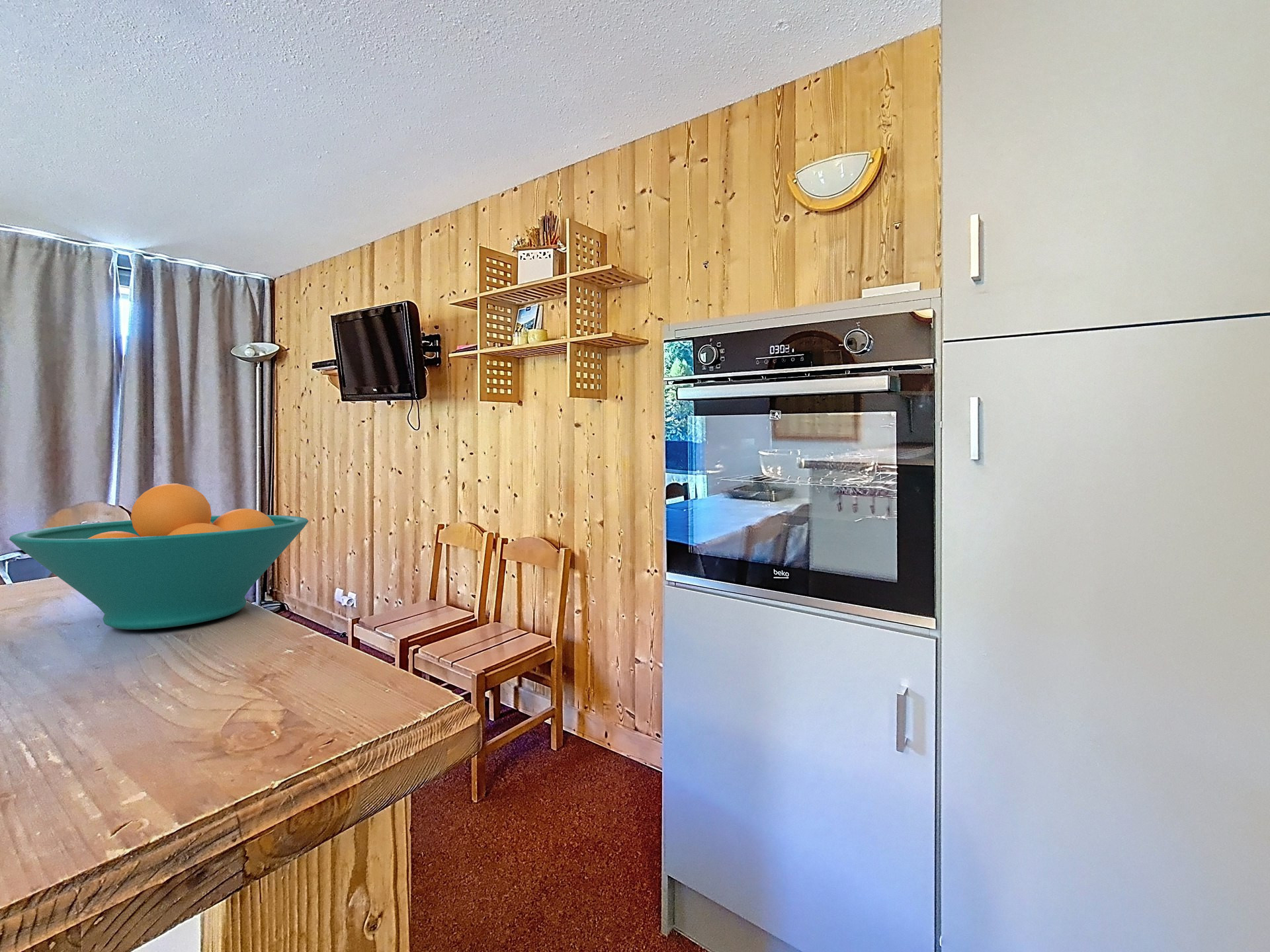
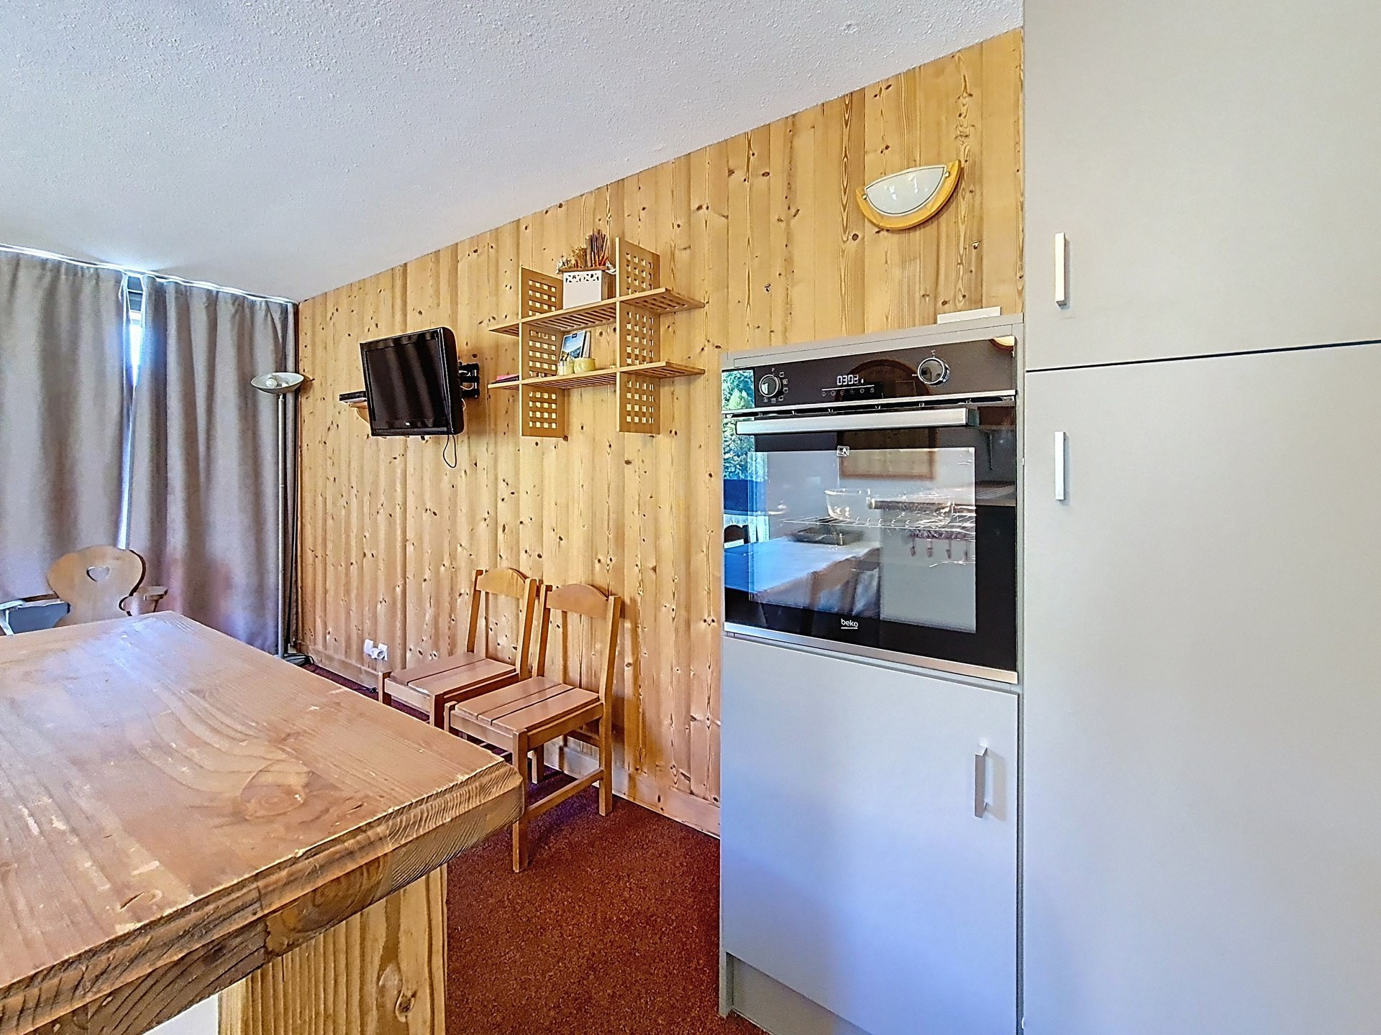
- fruit bowl [9,483,309,630]
